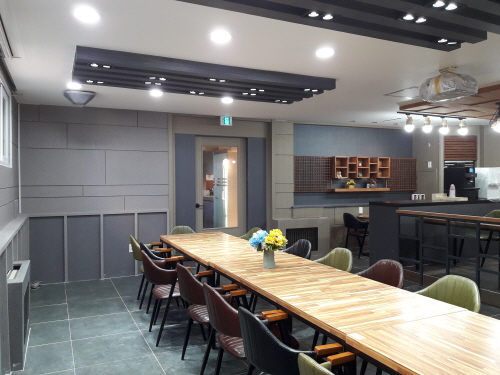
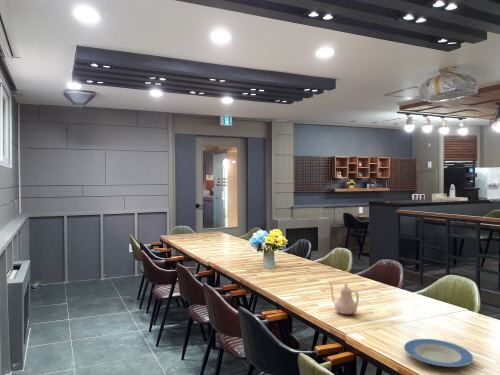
+ plate [403,338,474,368]
+ teapot [327,280,360,316]
